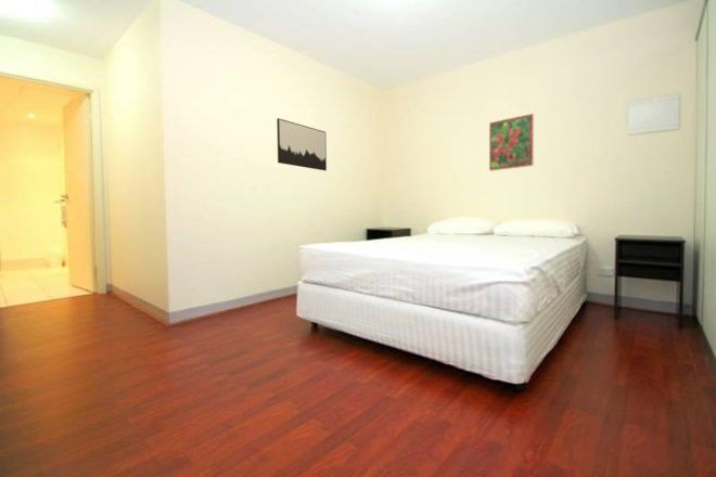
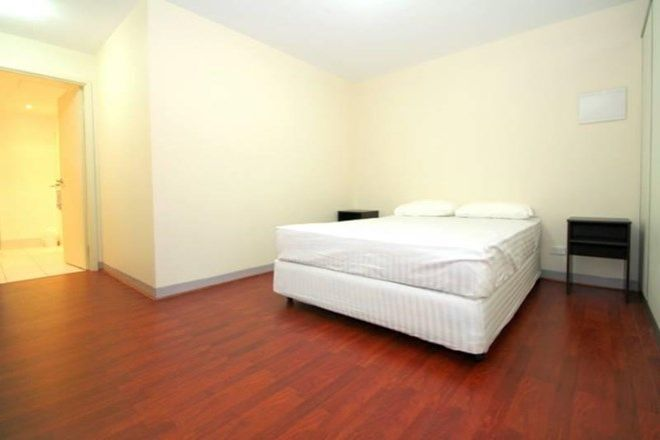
- wall art [276,117,328,171]
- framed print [488,113,535,172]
